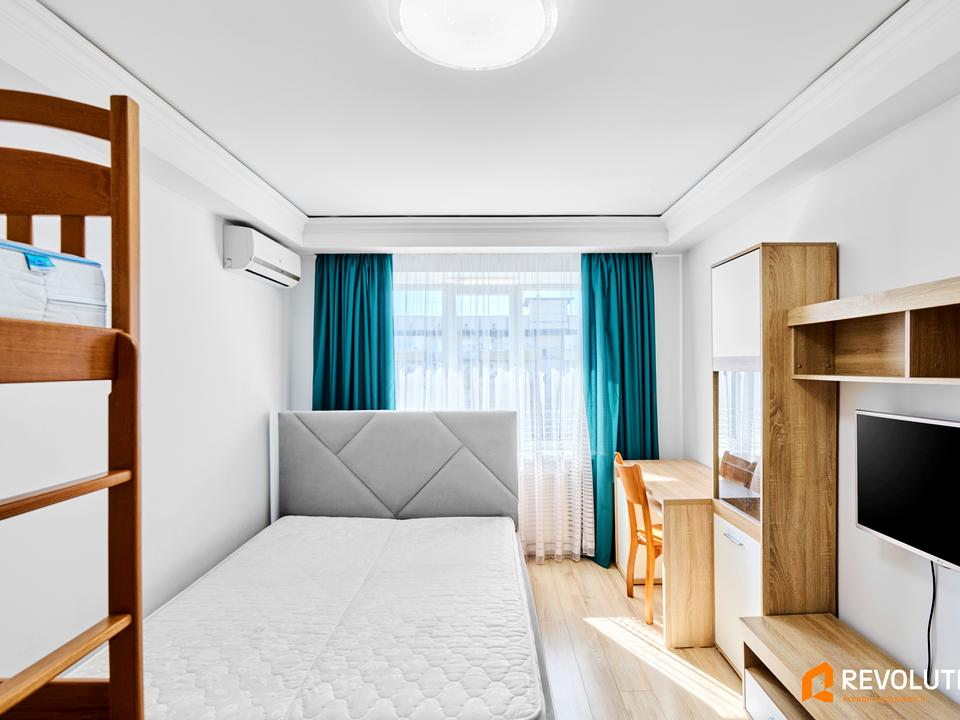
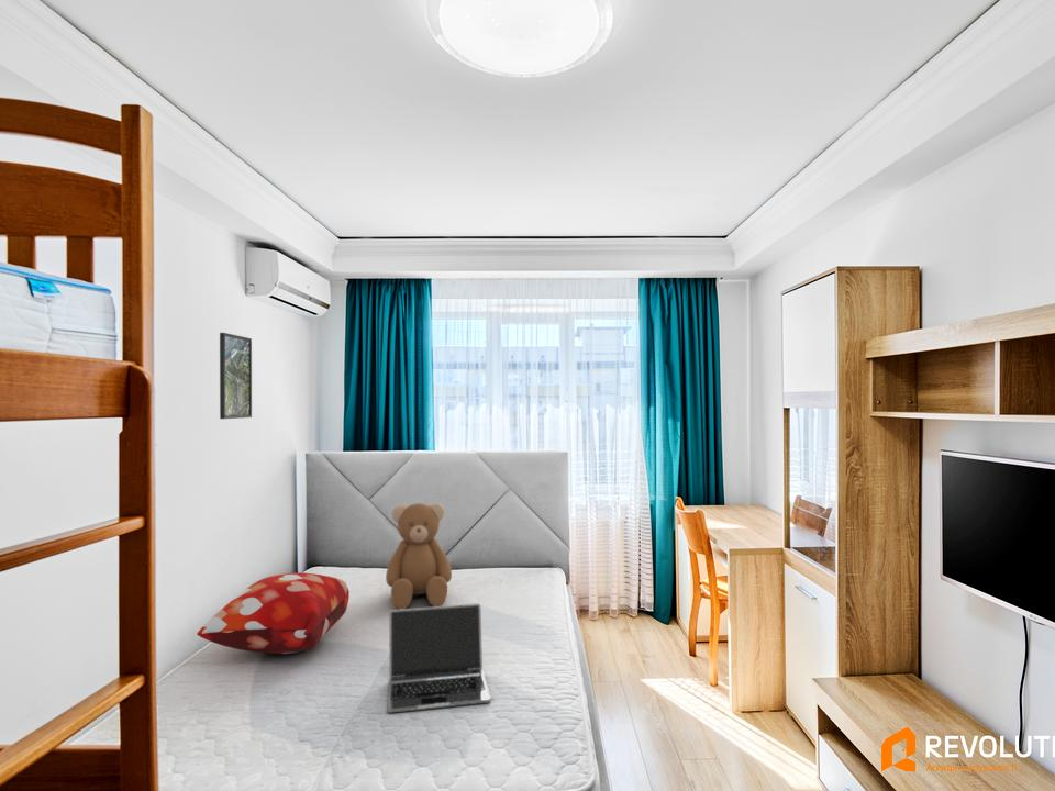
+ decorative pillow [196,571,351,655]
+ laptop [387,602,491,714]
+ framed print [219,332,253,420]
+ teddy bear [385,502,453,610]
